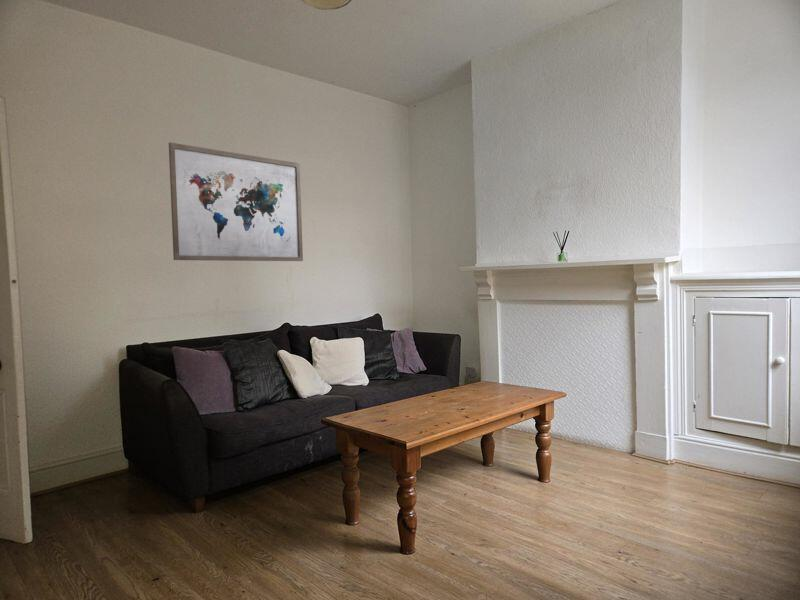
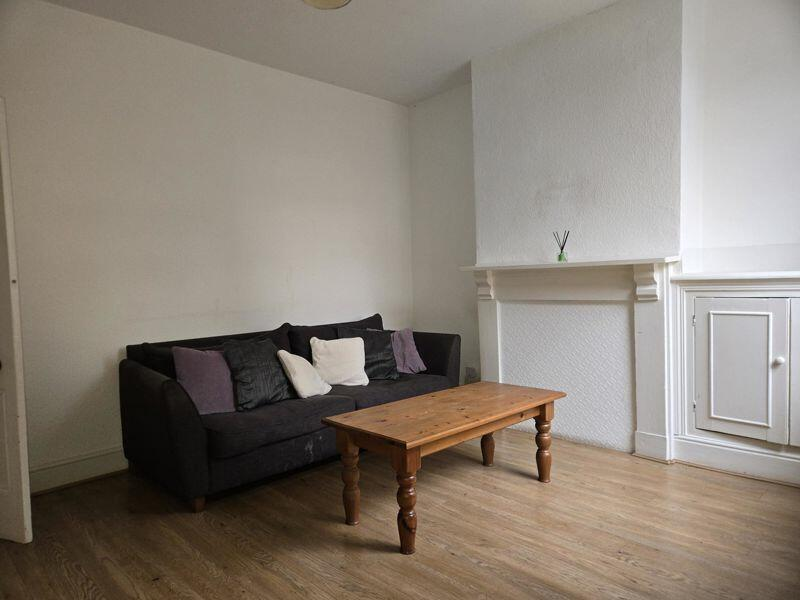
- wall art [168,142,304,262]
